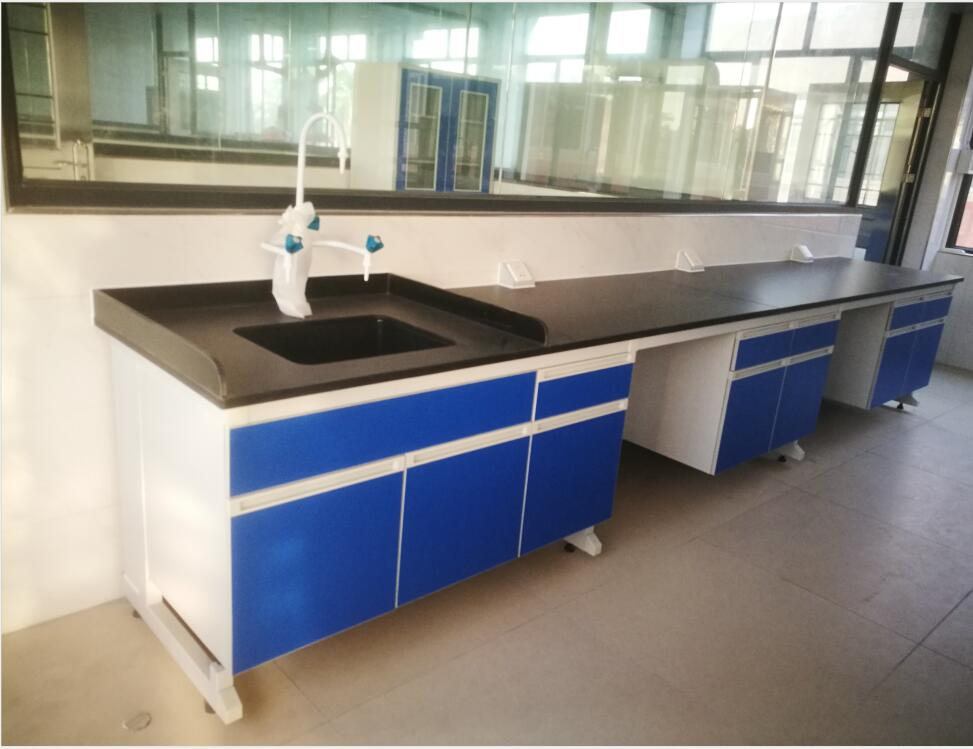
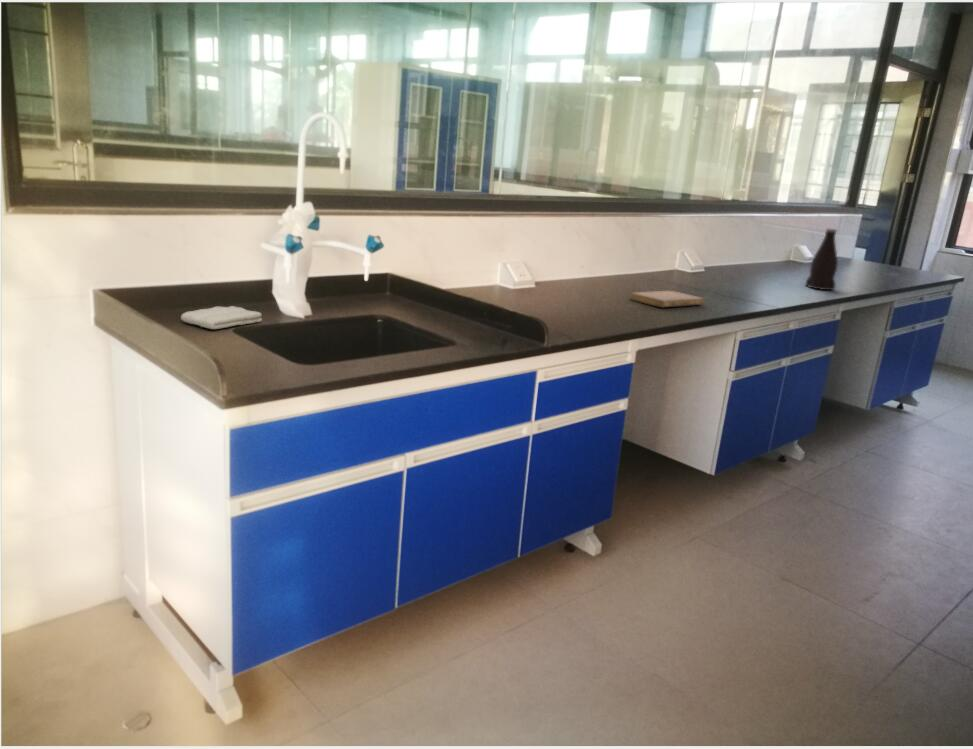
+ washcloth [180,305,263,330]
+ notebook [628,290,705,308]
+ bottle [804,227,839,291]
